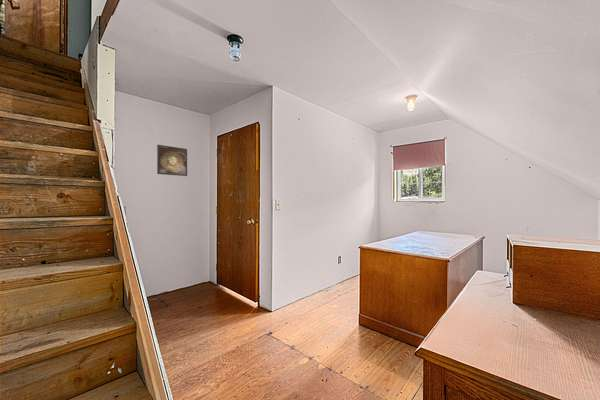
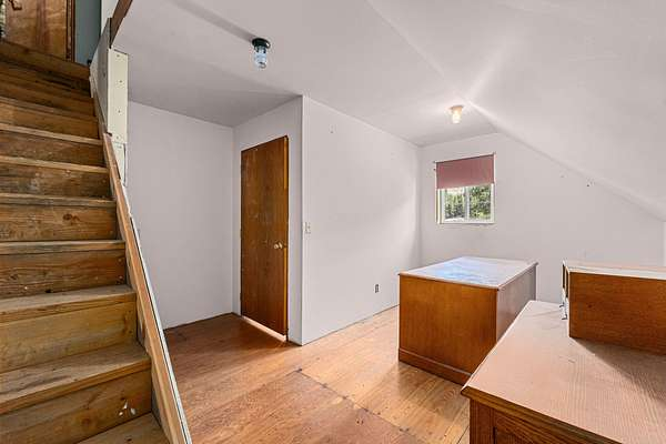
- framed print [156,144,188,177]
